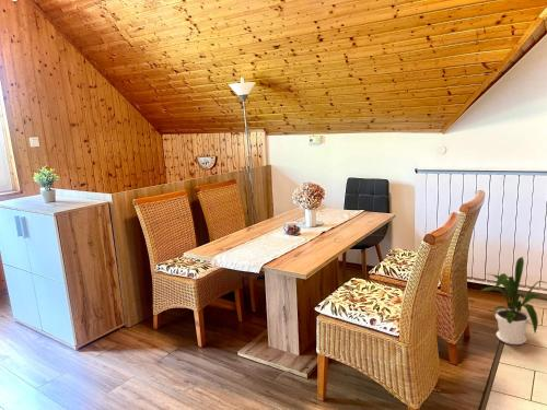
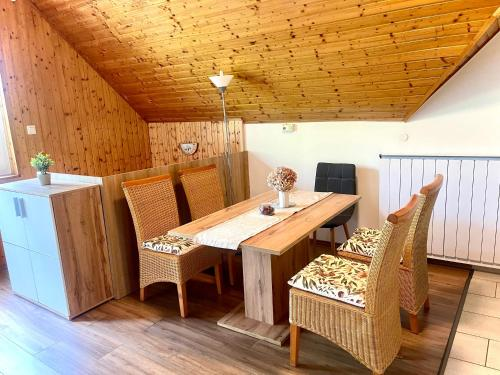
- house plant [478,256,547,345]
